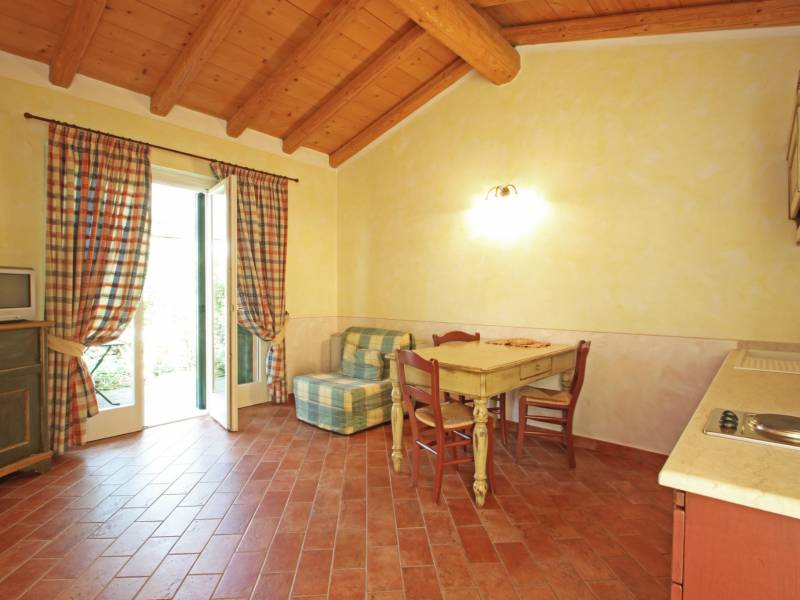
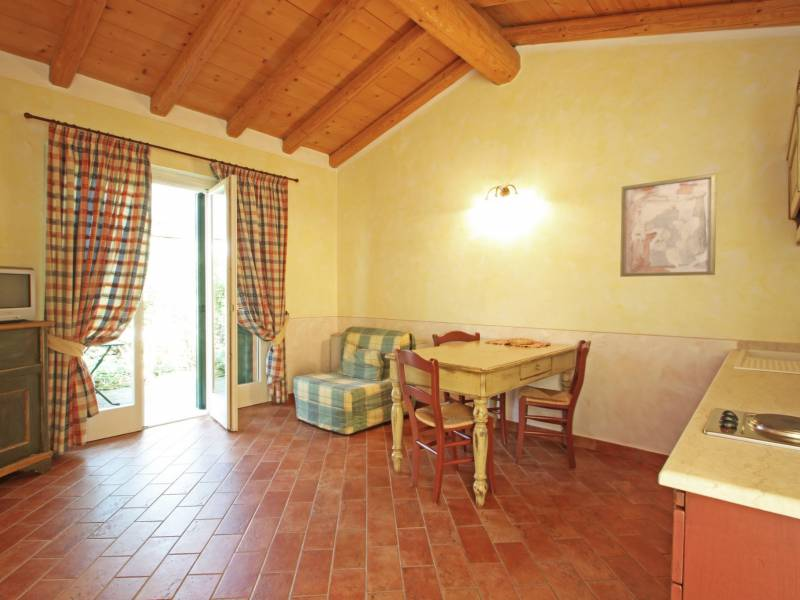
+ wall art [619,172,718,278]
